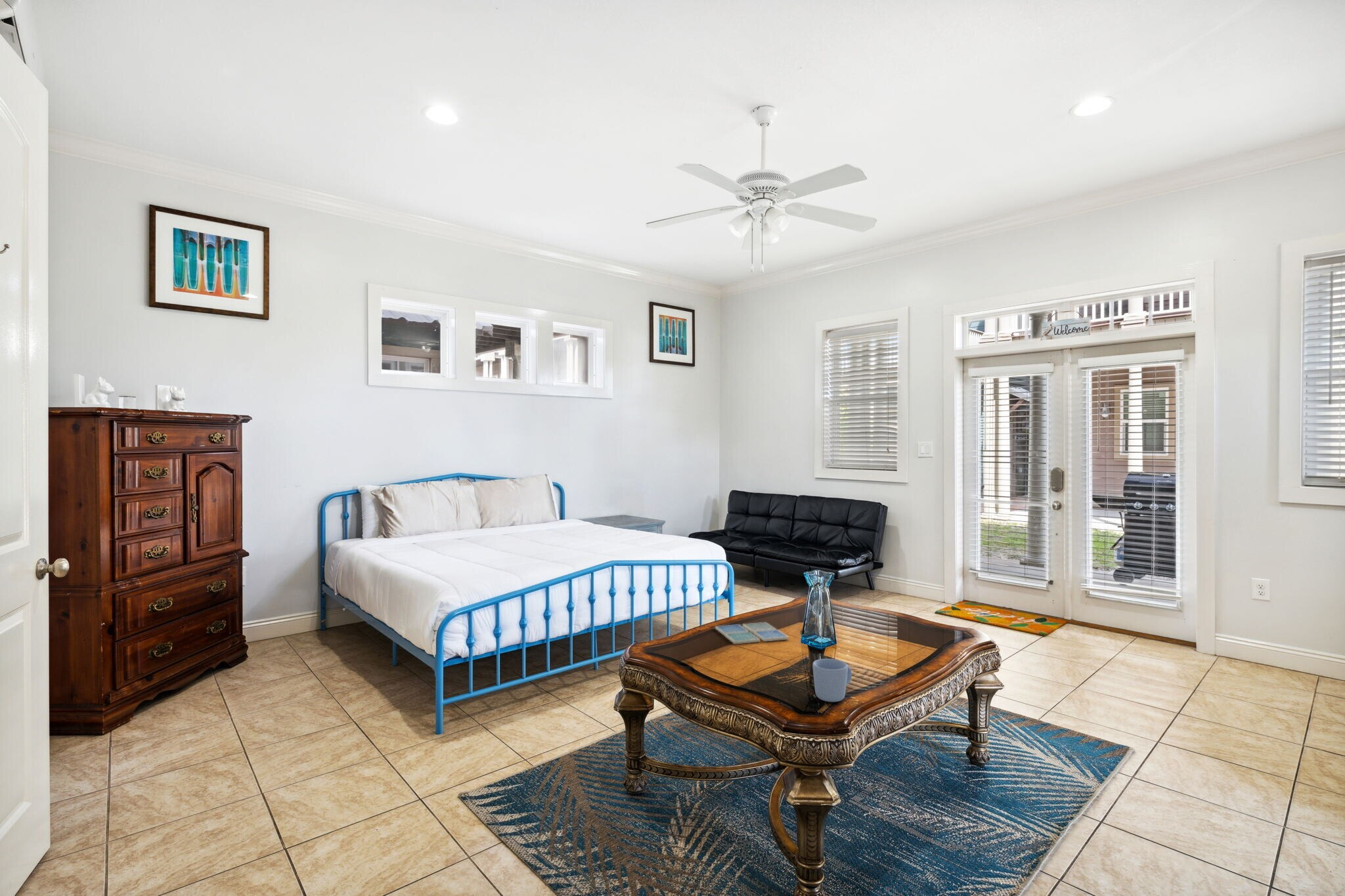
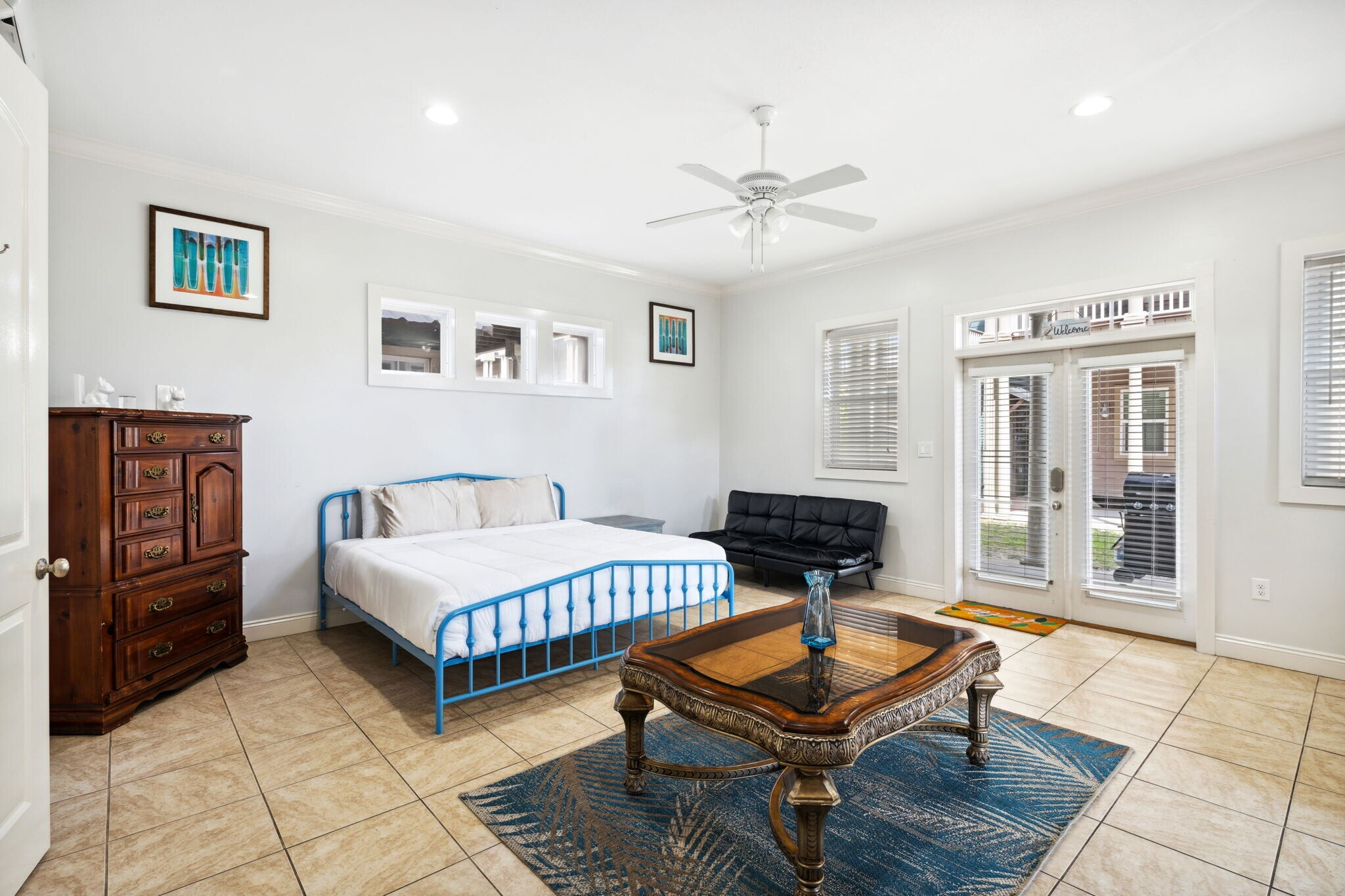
- drink coaster [715,622,789,645]
- mug [812,658,852,702]
